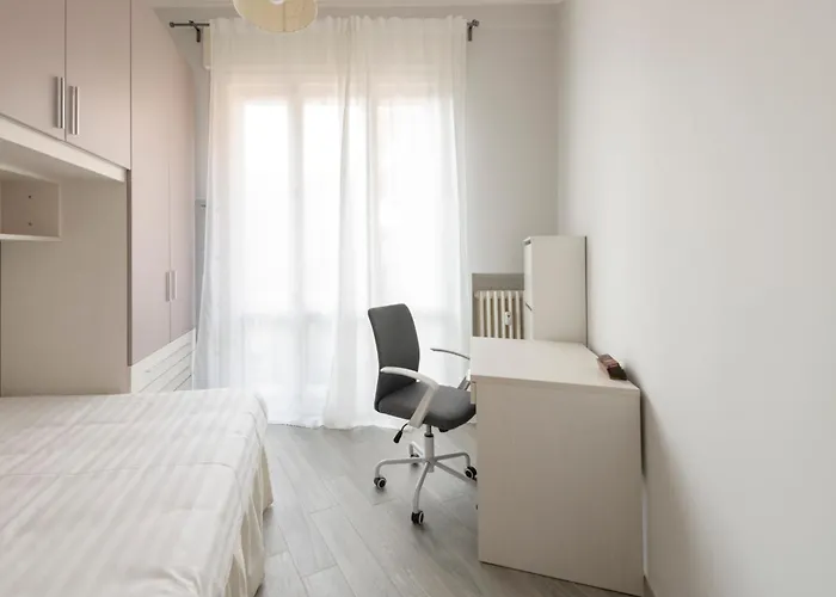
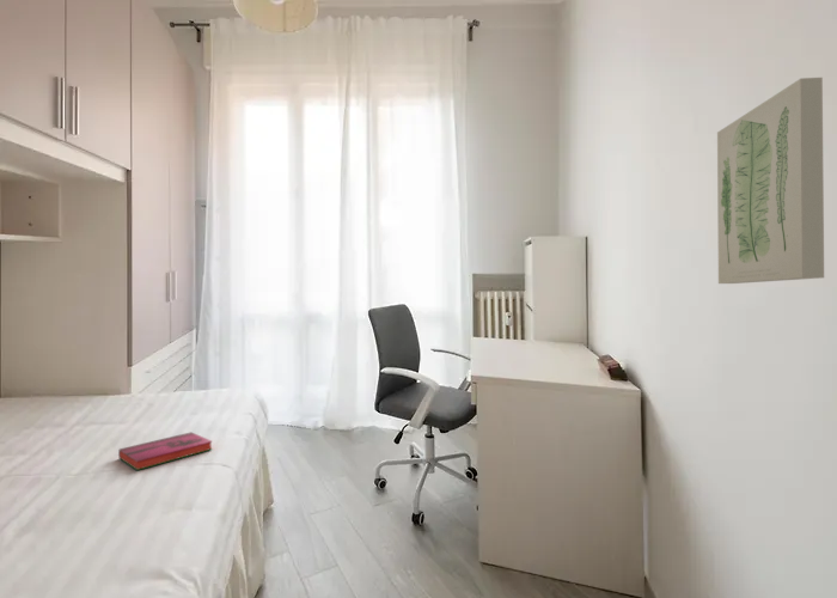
+ hardback book [117,431,214,471]
+ wall art [716,77,825,285]
